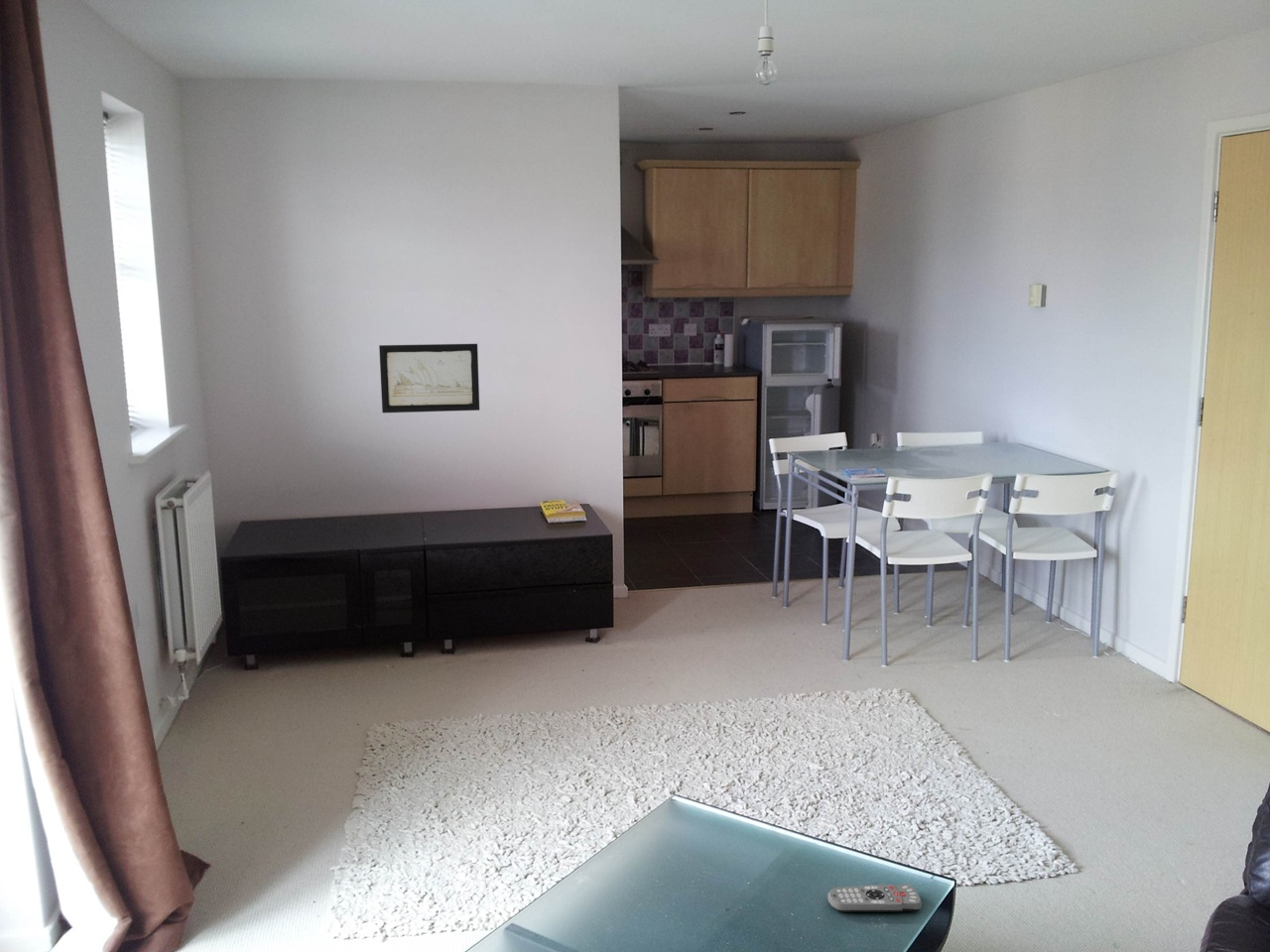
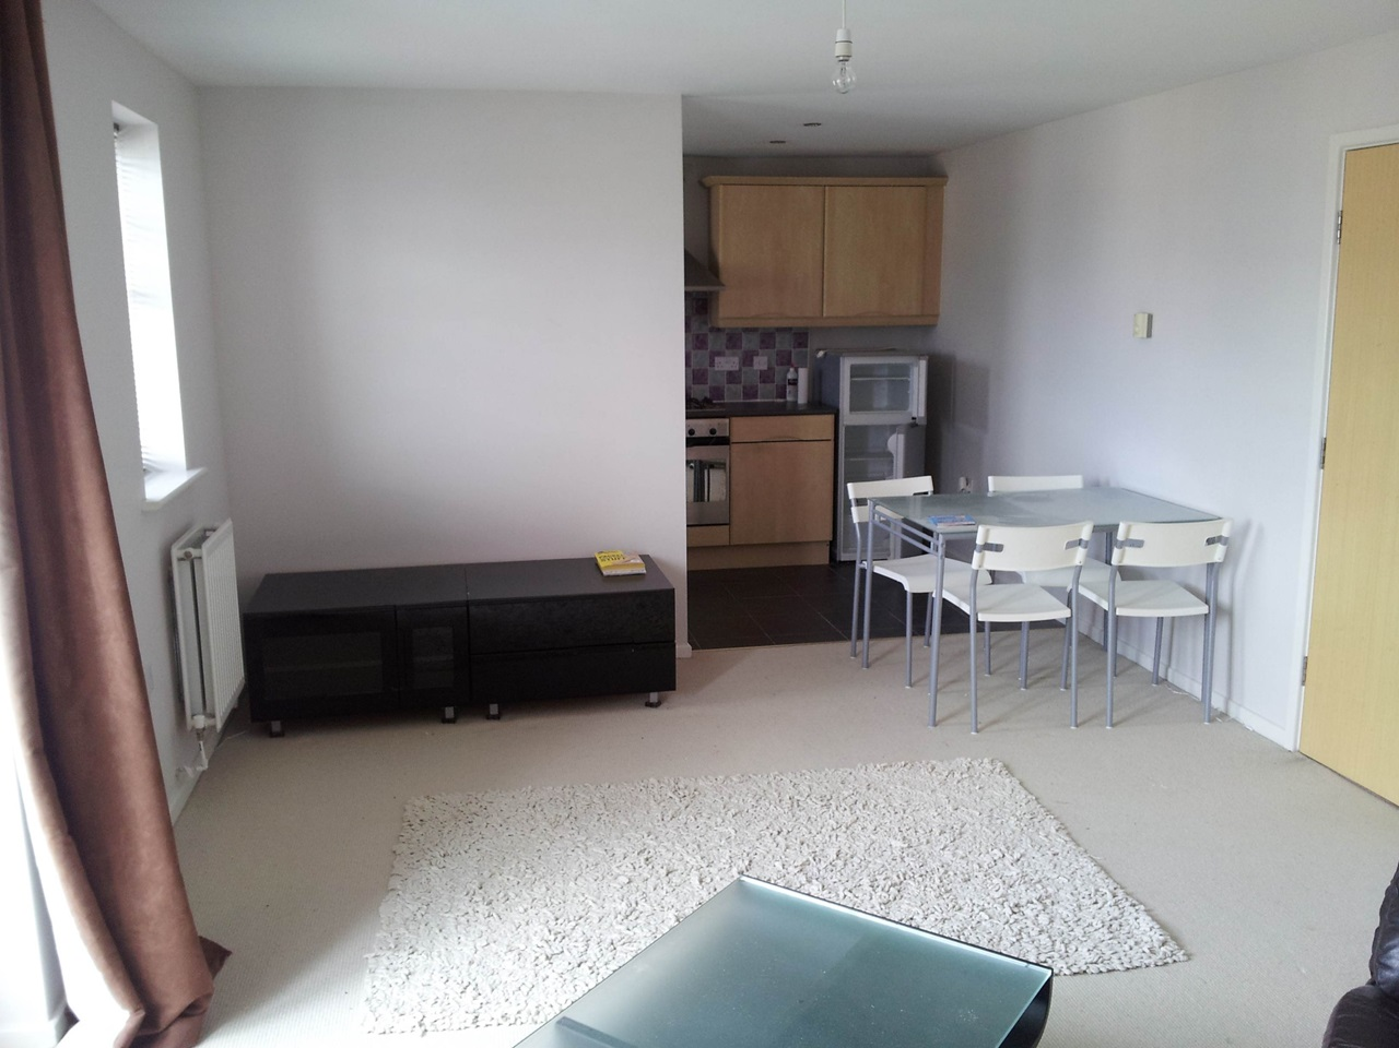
- wall art [378,343,480,414]
- remote control [827,883,923,913]
